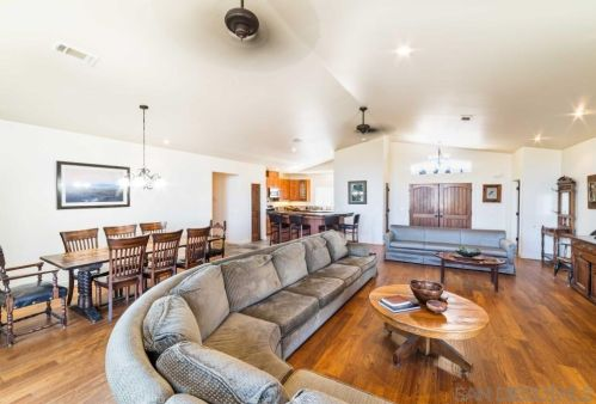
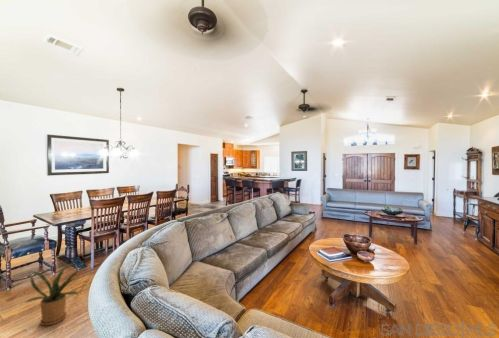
+ house plant [23,261,85,326]
